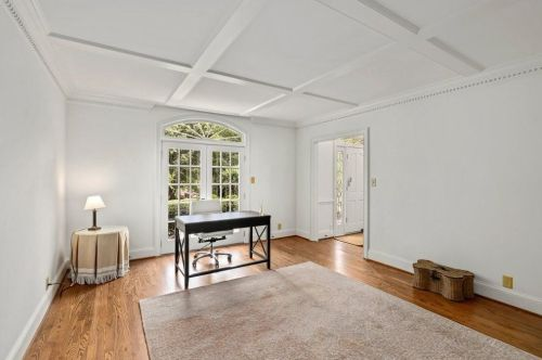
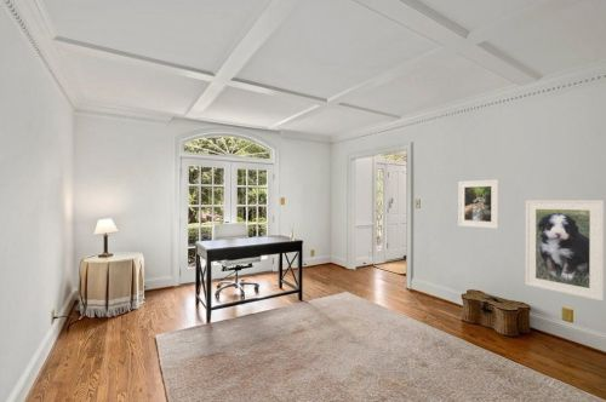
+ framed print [525,200,605,302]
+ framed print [457,178,501,230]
